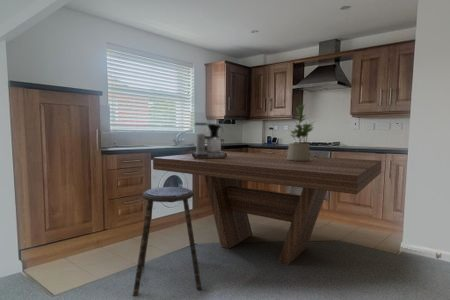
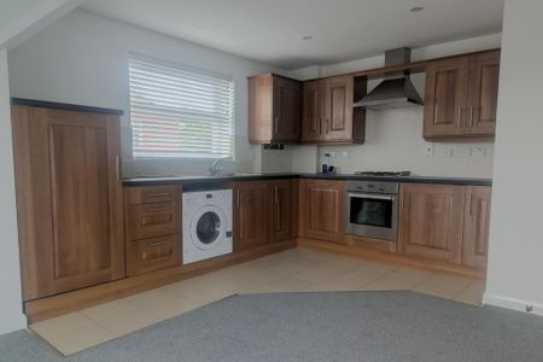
- stool [132,186,203,297]
- dining table [152,150,382,266]
- potted plant [287,104,317,161]
- coffee maker [191,122,227,159]
